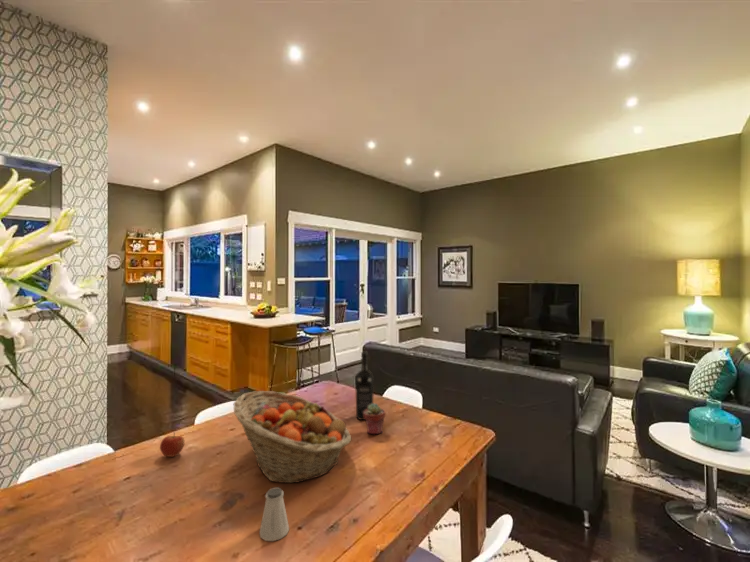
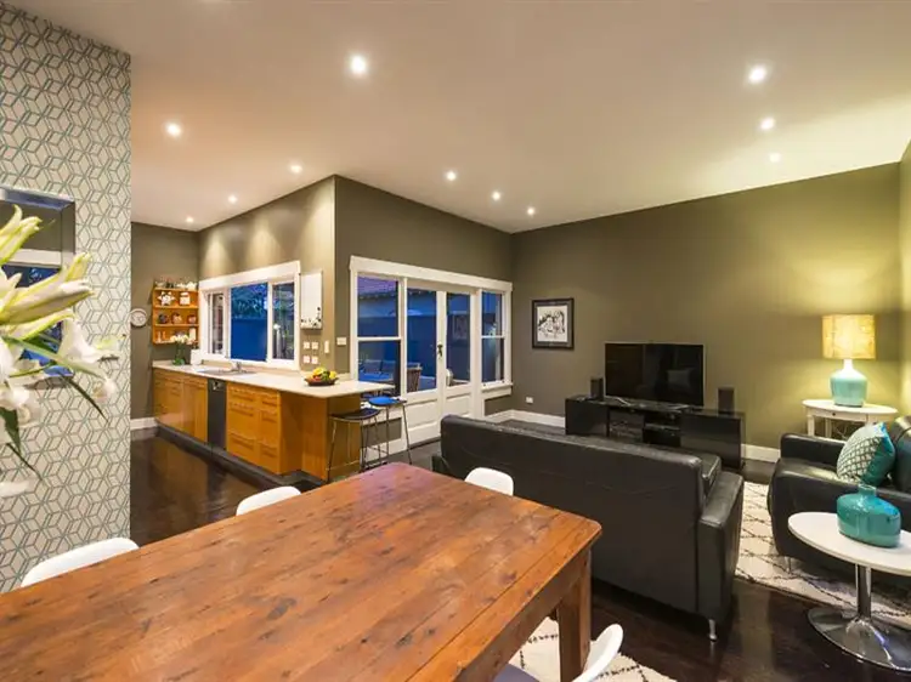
- fruit basket [232,390,352,484]
- wine bottle [354,351,375,421]
- apple [159,431,186,458]
- potted succulent [364,402,386,435]
- saltshaker [258,486,290,542]
